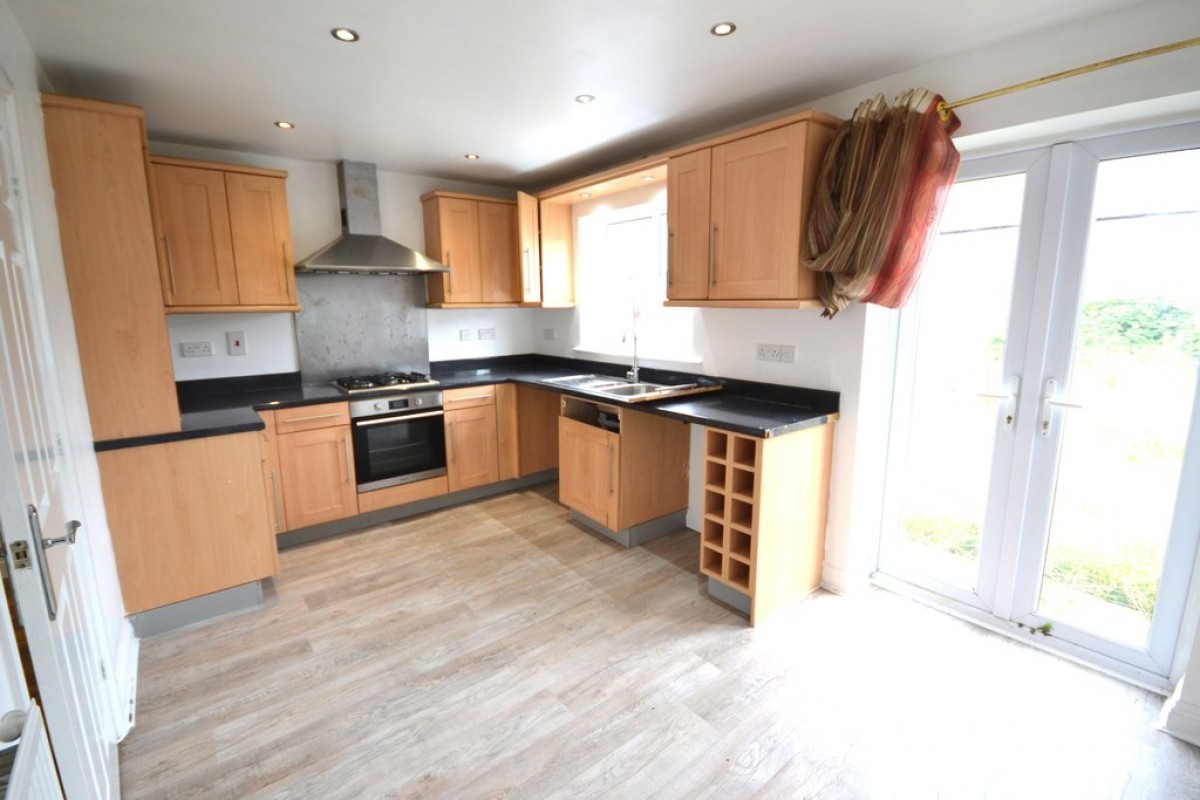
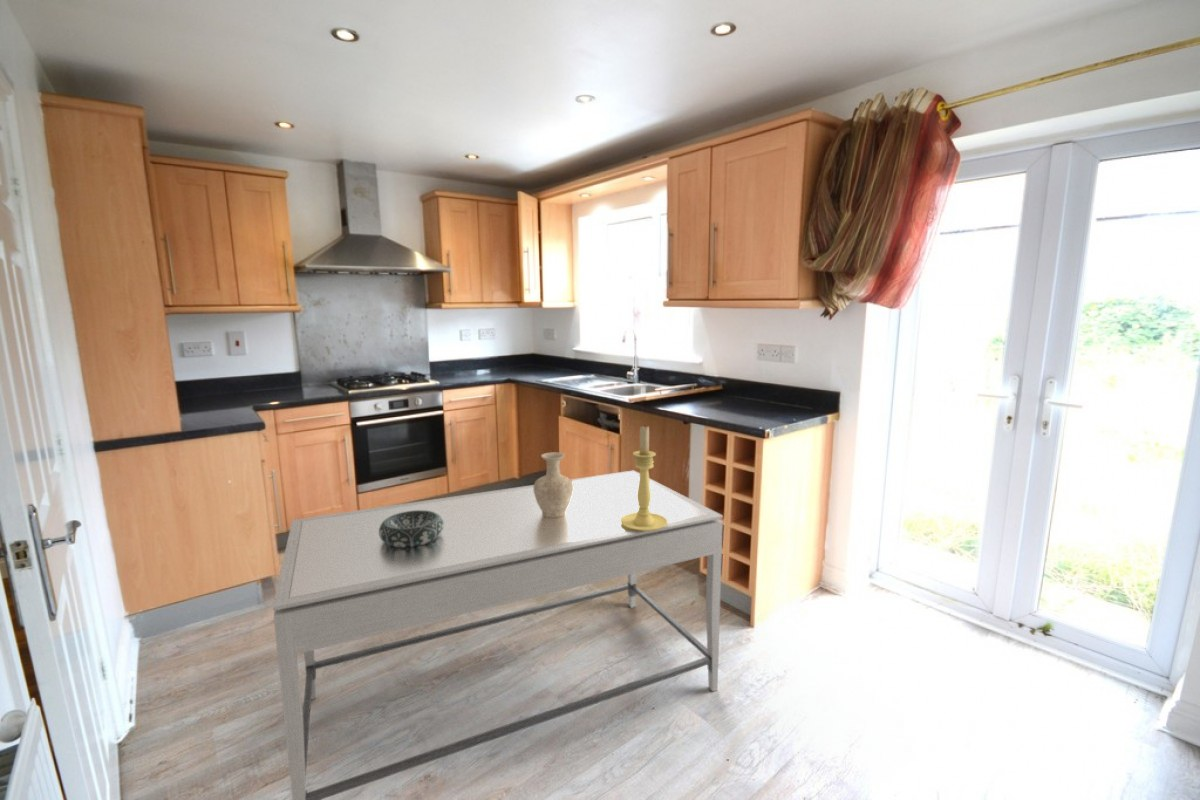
+ vase [533,451,574,518]
+ decorative bowl [379,510,444,547]
+ candle holder [620,425,668,531]
+ dining table [272,470,724,800]
